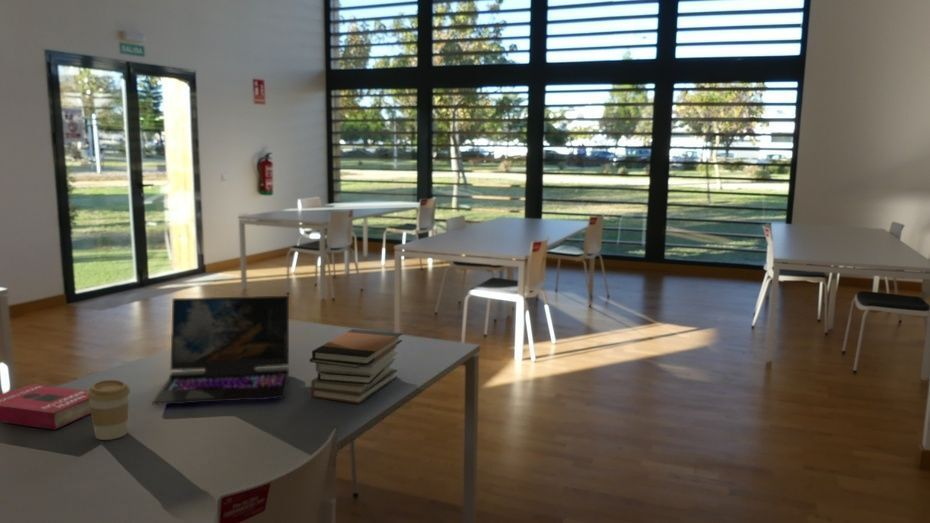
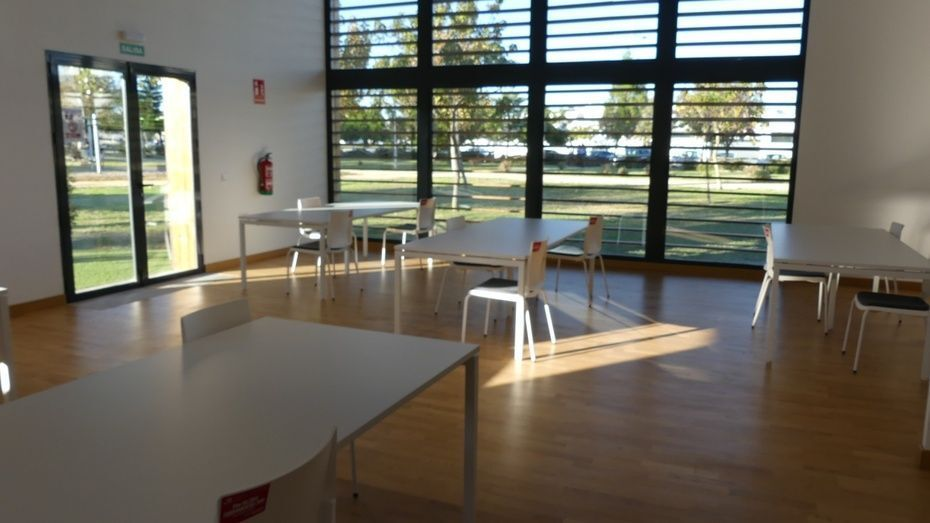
- book [0,383,91,431]
- laptop [151,295,290,405]
- book stack [309,328,403,404]
- coffee cup [87,379,131,441]
